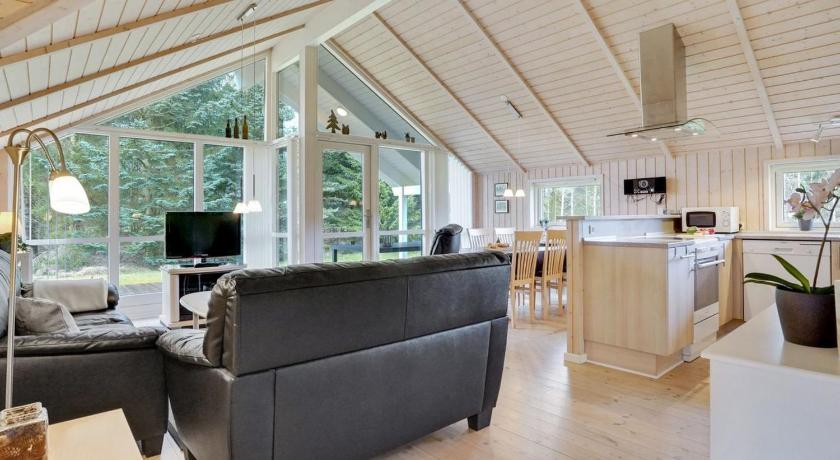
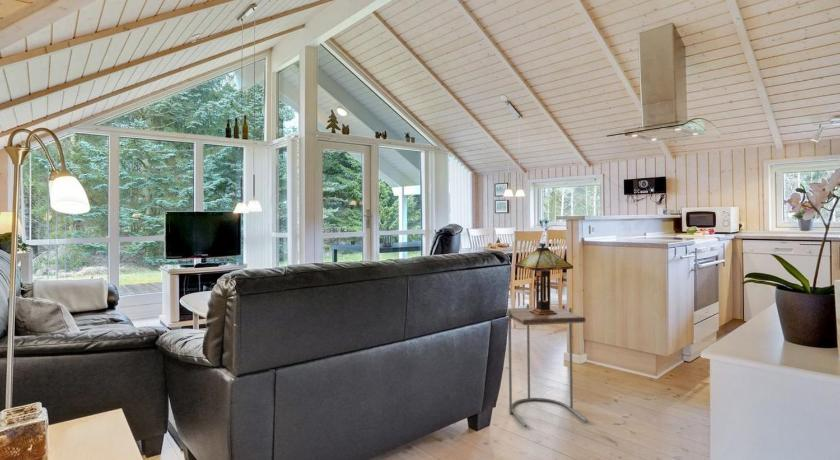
+ table lamp [514,244,574,315]
+ side table [506,303,588,428]
